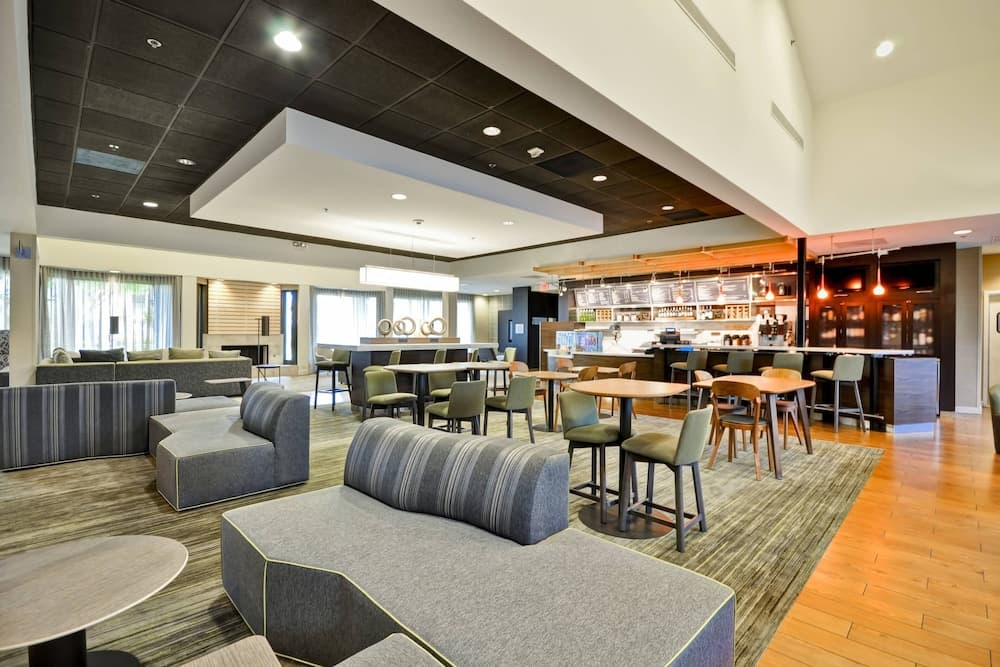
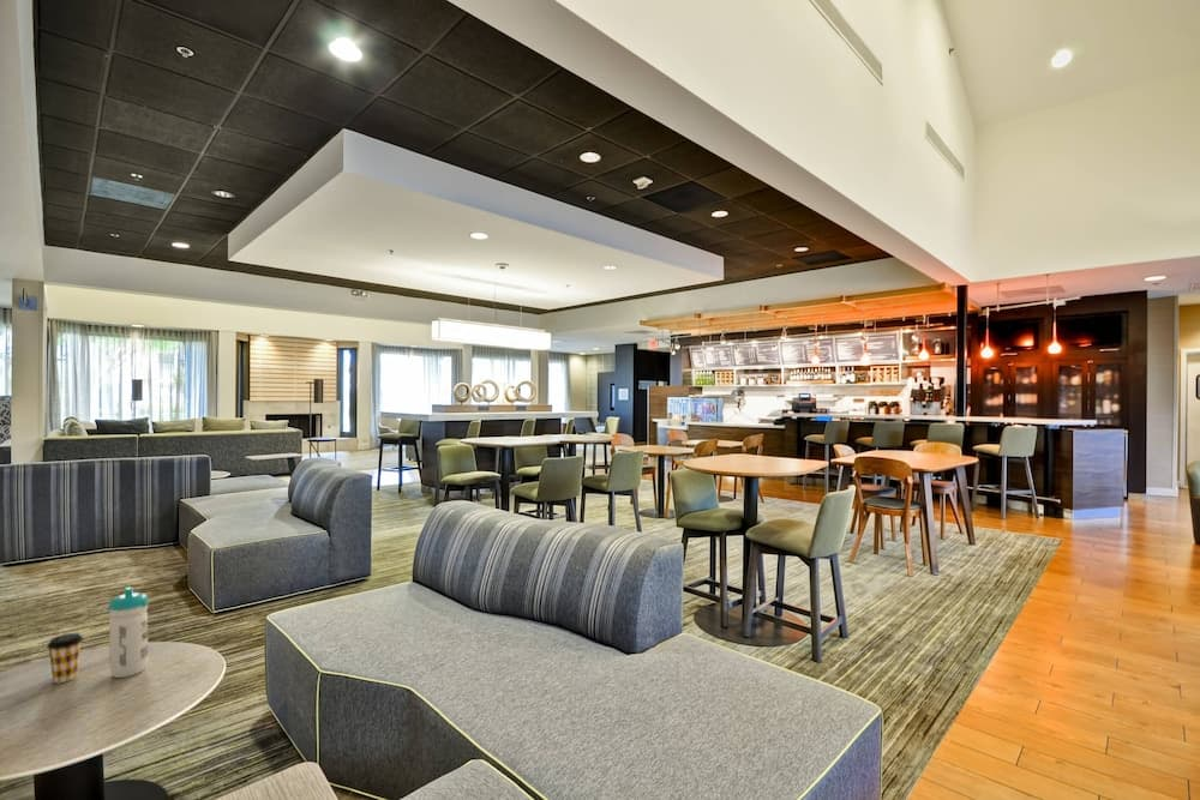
+ coffee cup [46,632,84,684]
+ water bottle [107,585,150,679]
